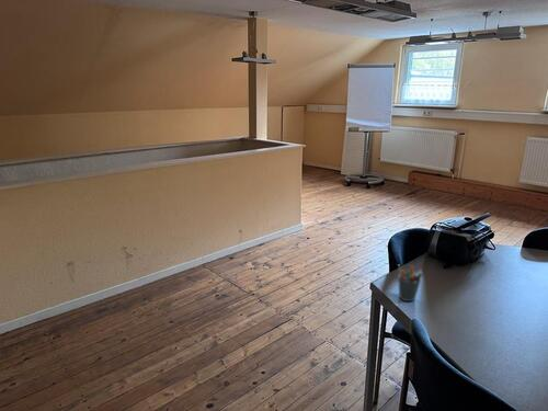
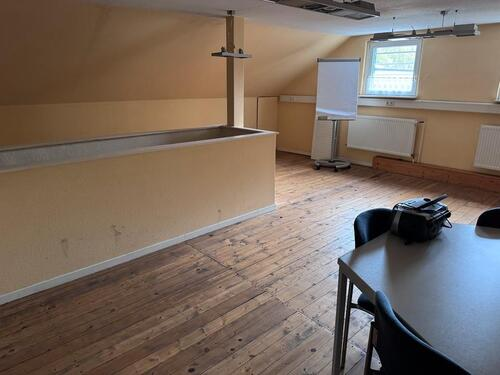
- pen holder [397,264,424,302]
